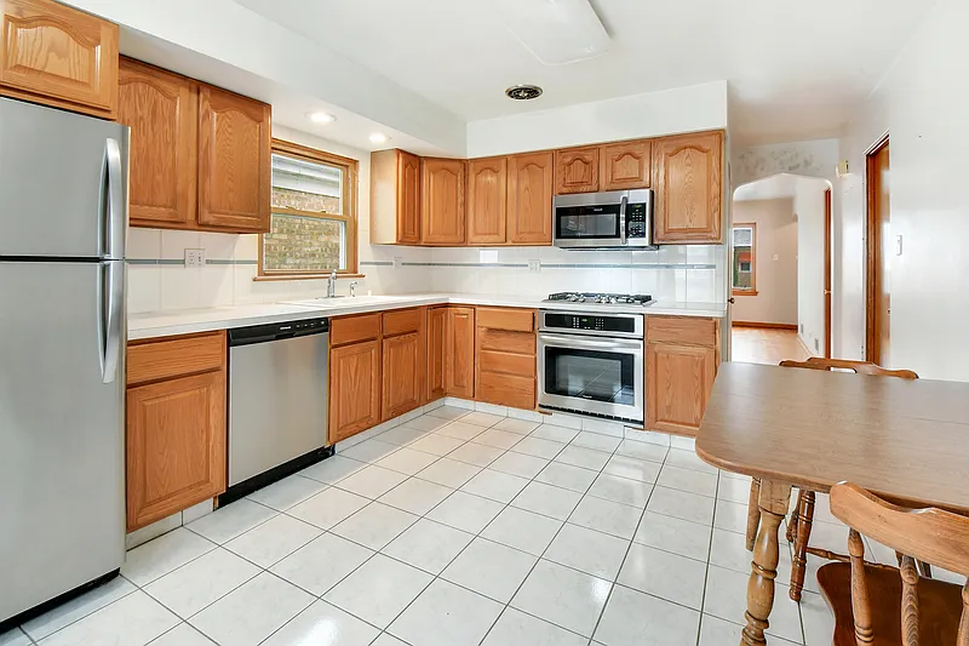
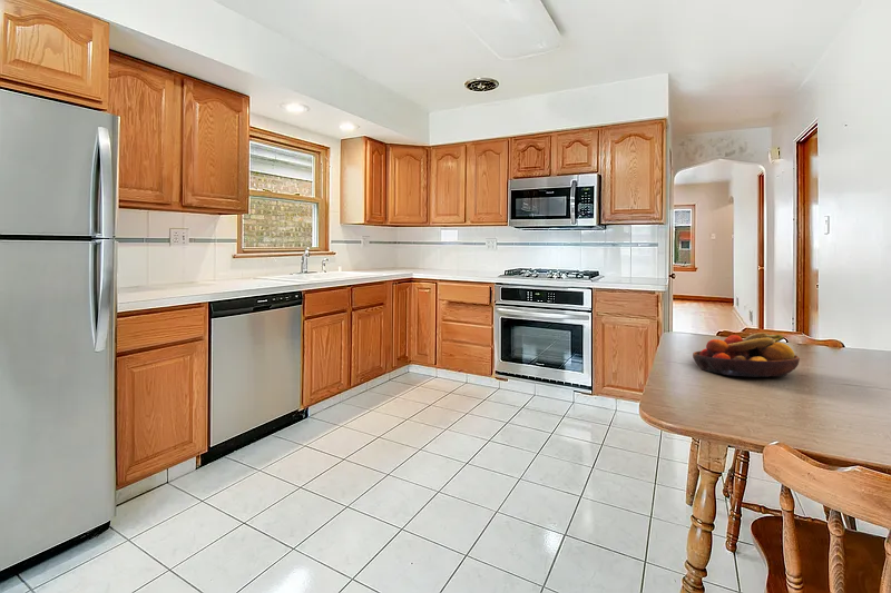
+ fruit bowl [692,332,801,378]
